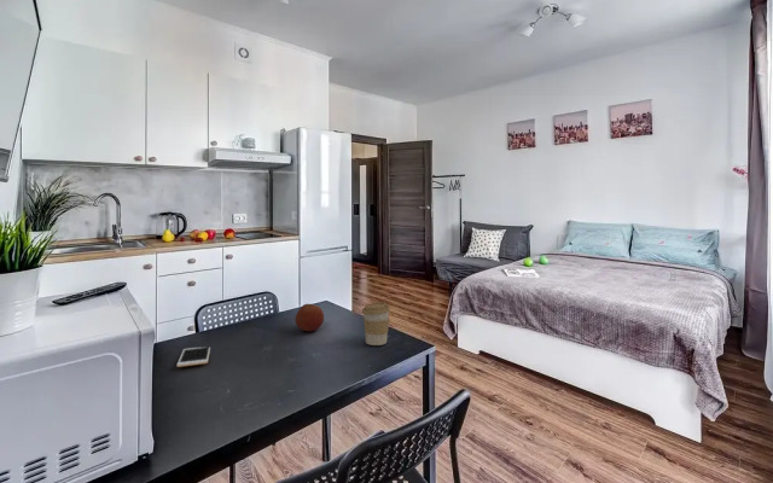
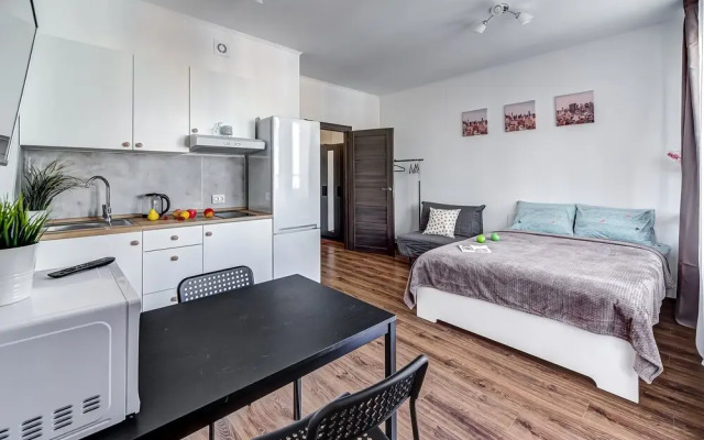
- coffee cup [361,301,391,347]
- fruit [293,302,325,332]
- cell phone [176,347,211,368]
